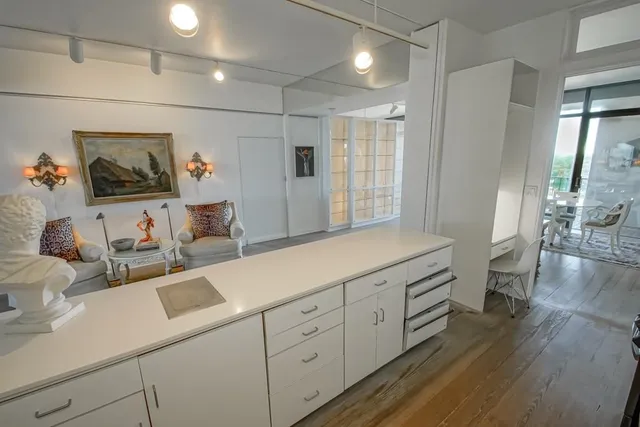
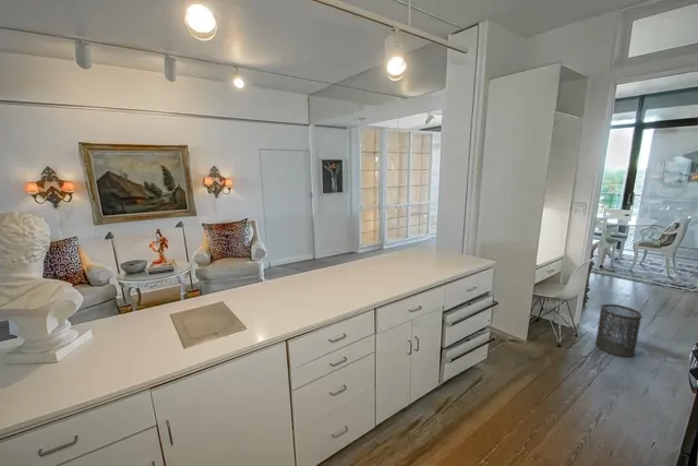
+ trash can [594,303,643,358]
